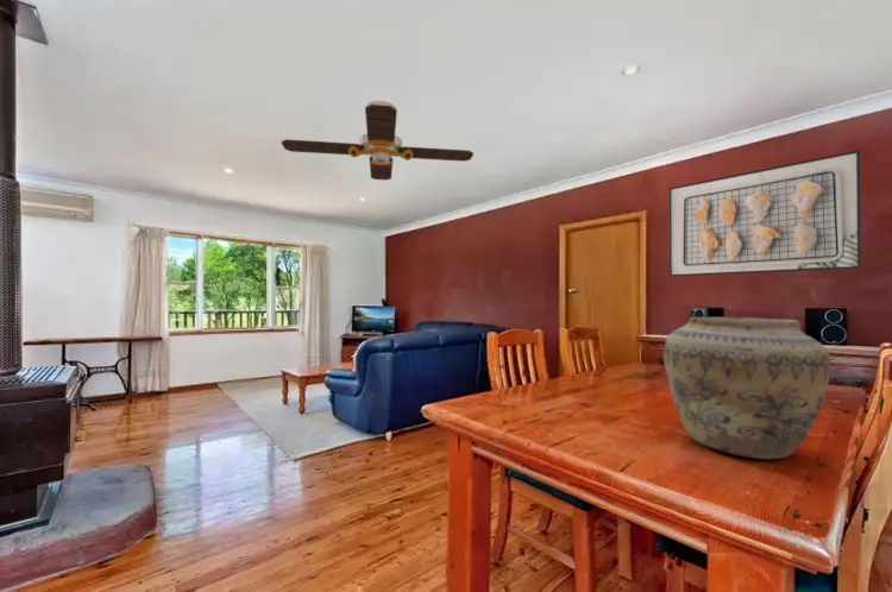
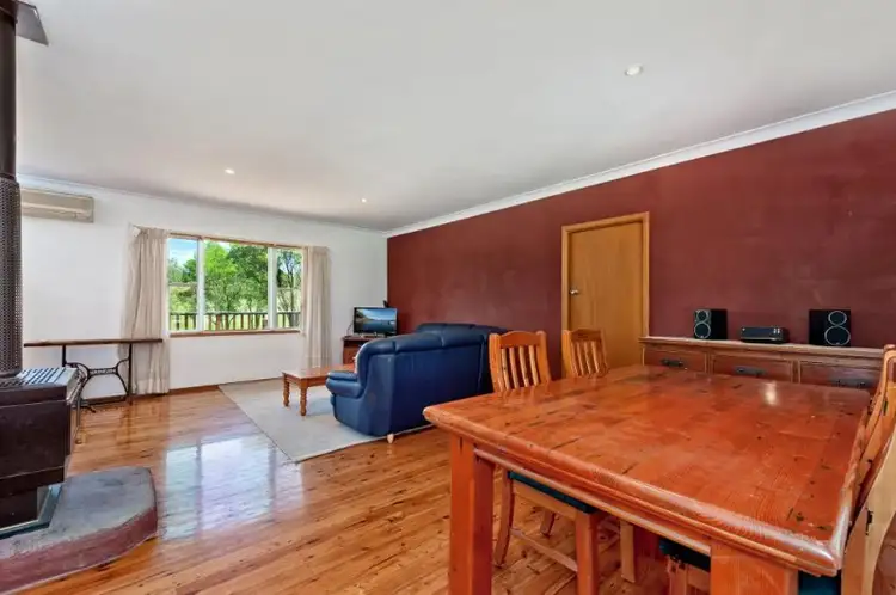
- ceiling fan [281,100,475,181]
- vase [662,316,831,460]
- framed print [667,149,862,278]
